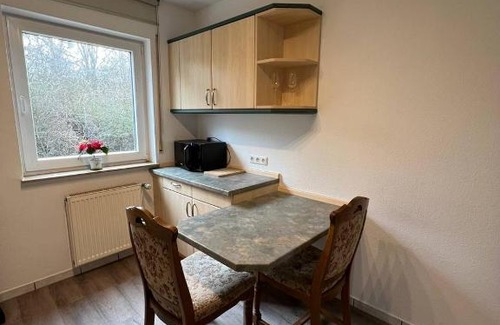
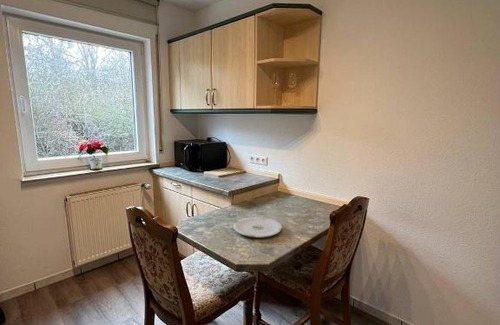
+ plate [232,216,283,239]
